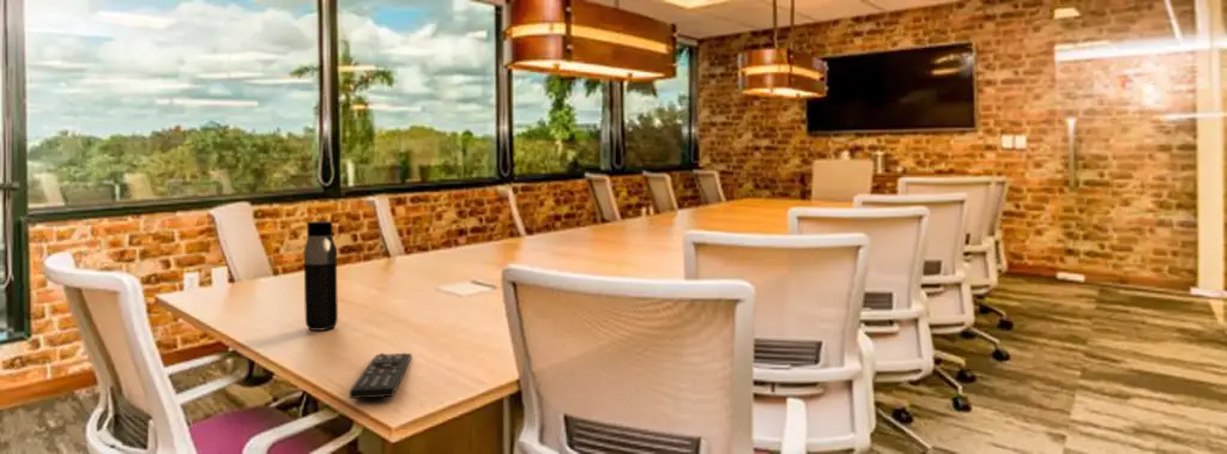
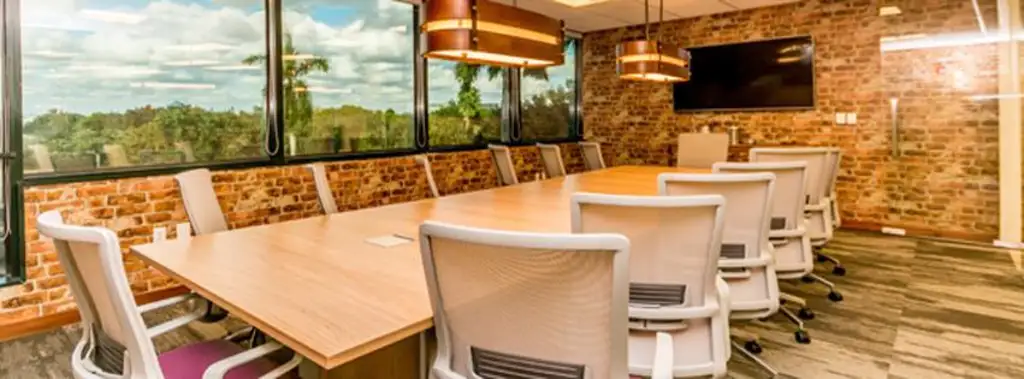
- remote control [349,352,412,400]
- water bottle [303,220,339,332]
